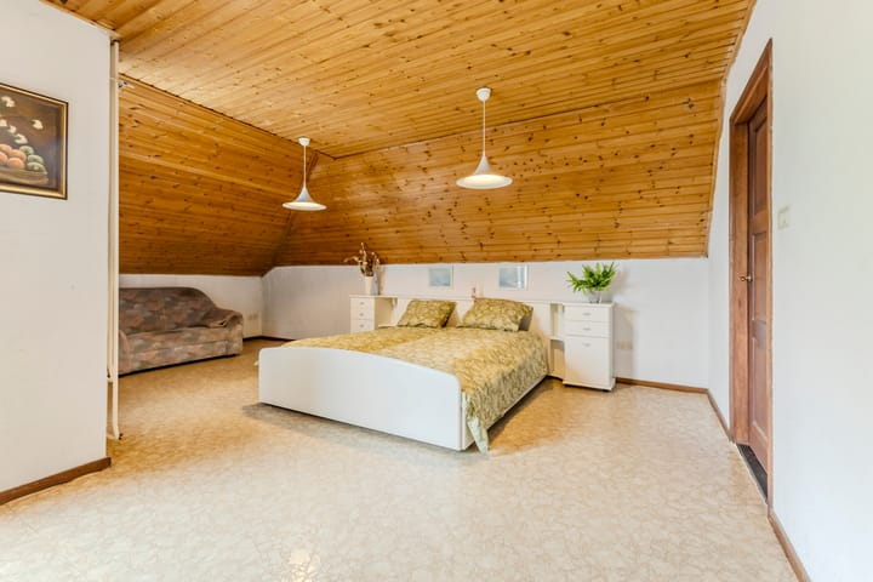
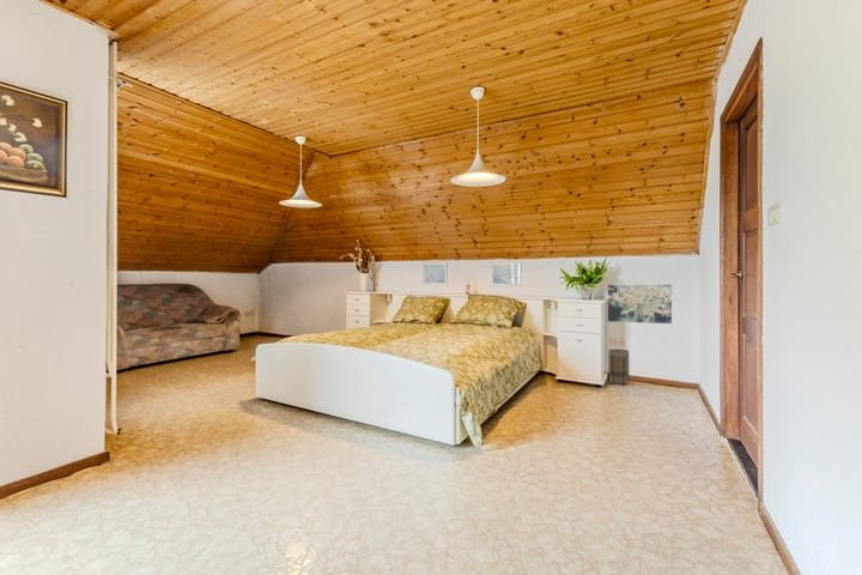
+ wall art [607,284,673,325]
+ basket [607,347,630,386]
